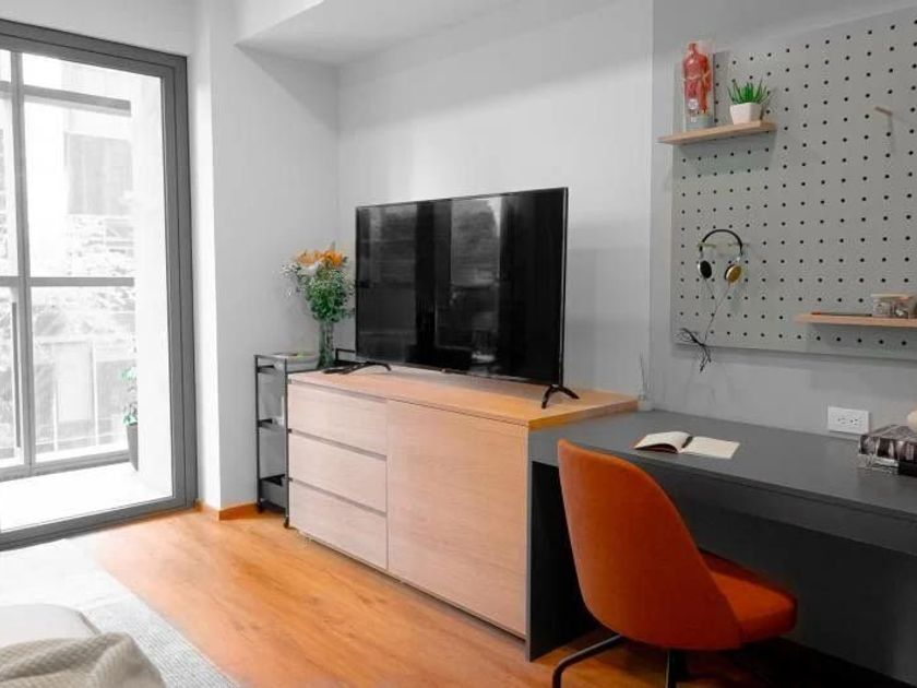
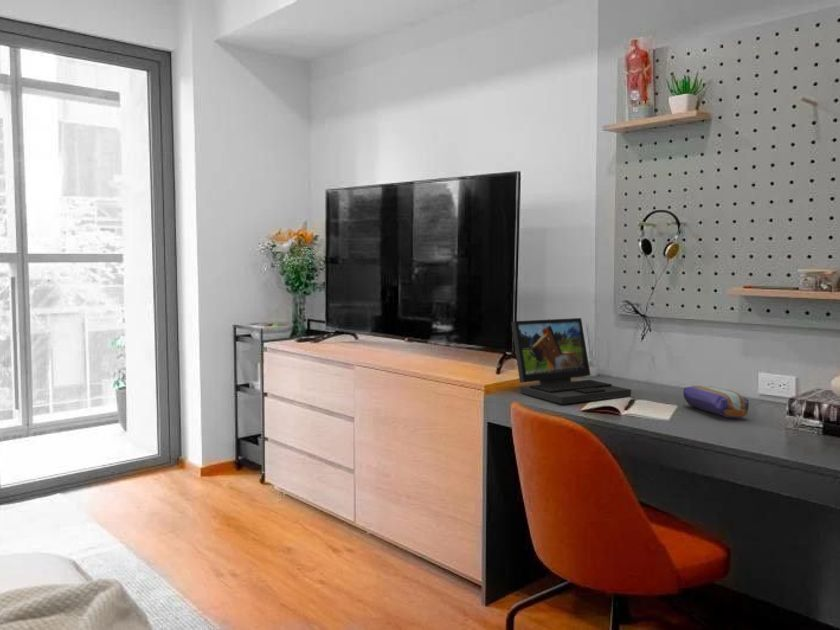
+ laptop [510,317,632,405]
+ pencil case [682,385,750,419]
